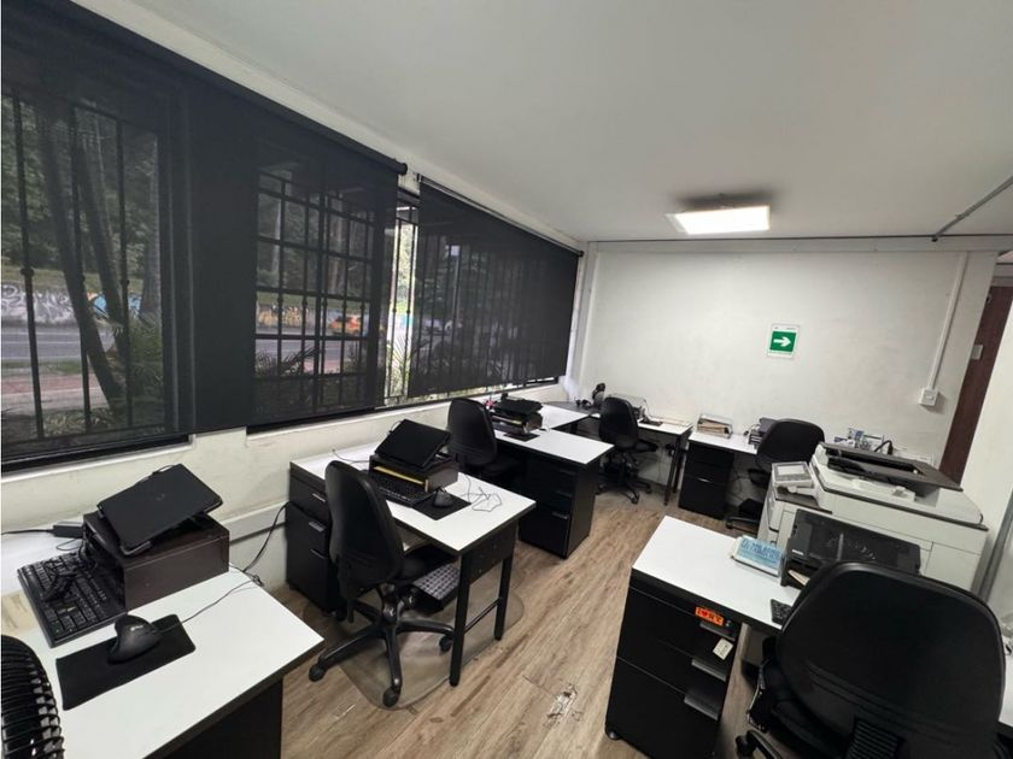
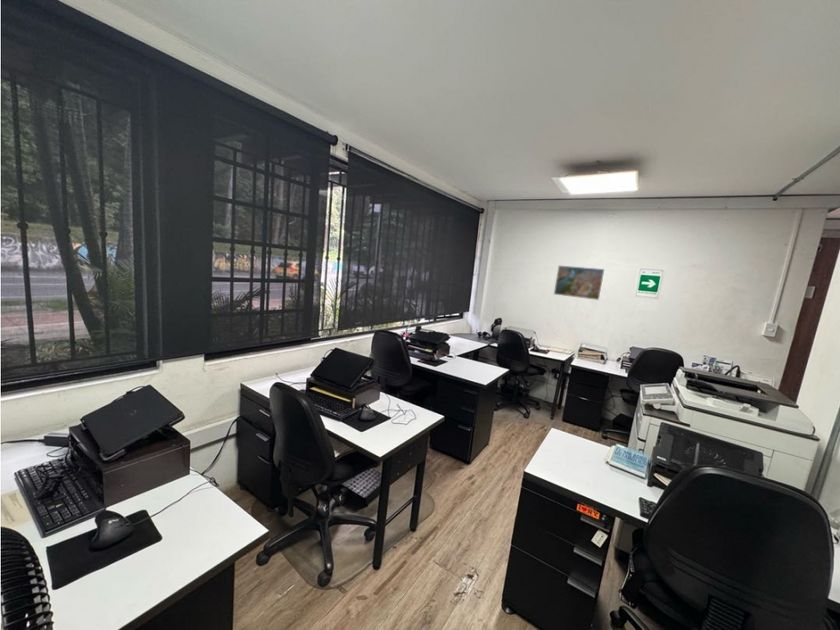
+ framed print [553,265,606,301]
